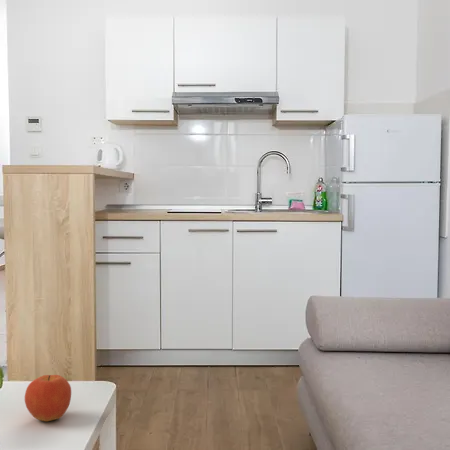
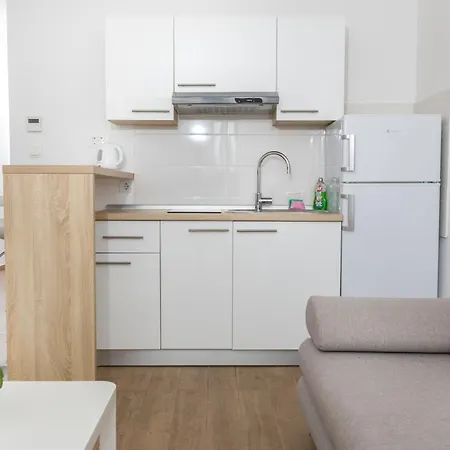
- fruit [24,374,72,422]
